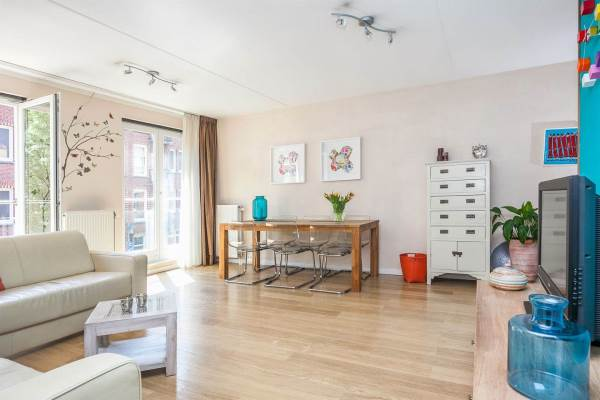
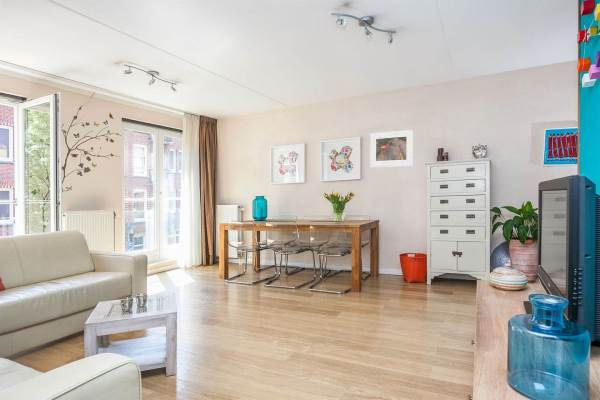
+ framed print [369,129,414,168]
